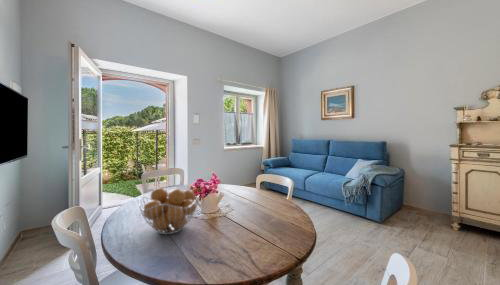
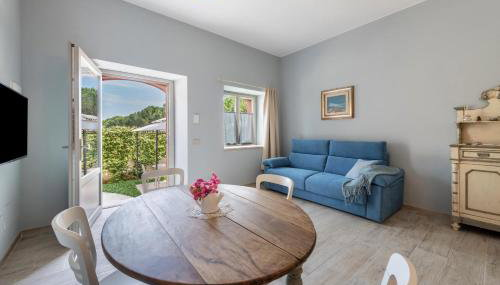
- fruit basket [137,187,200,235]
